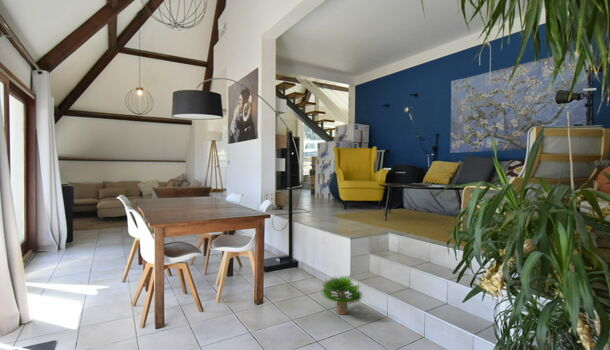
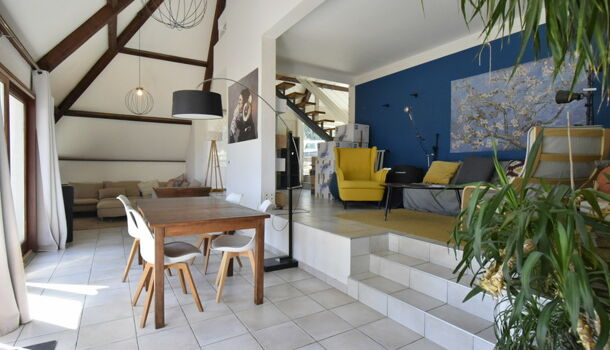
- potted plant [319,274,365,316]
